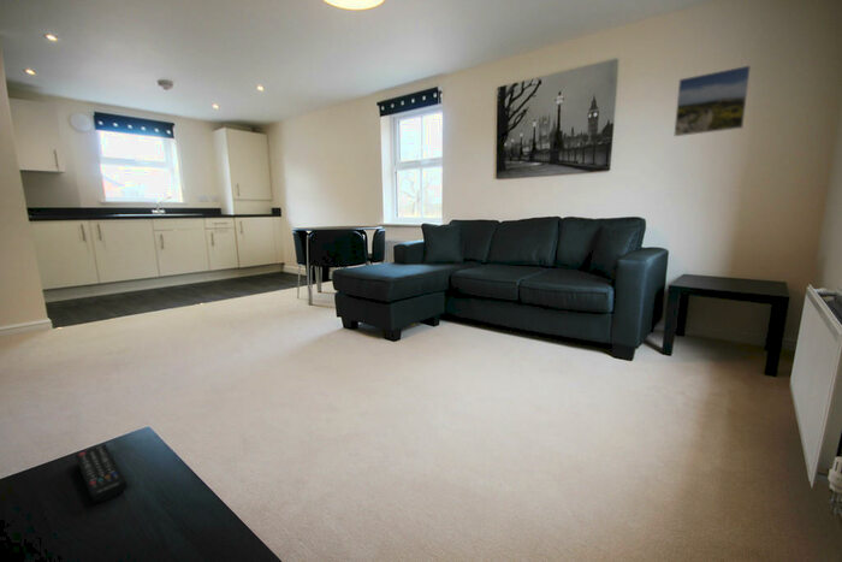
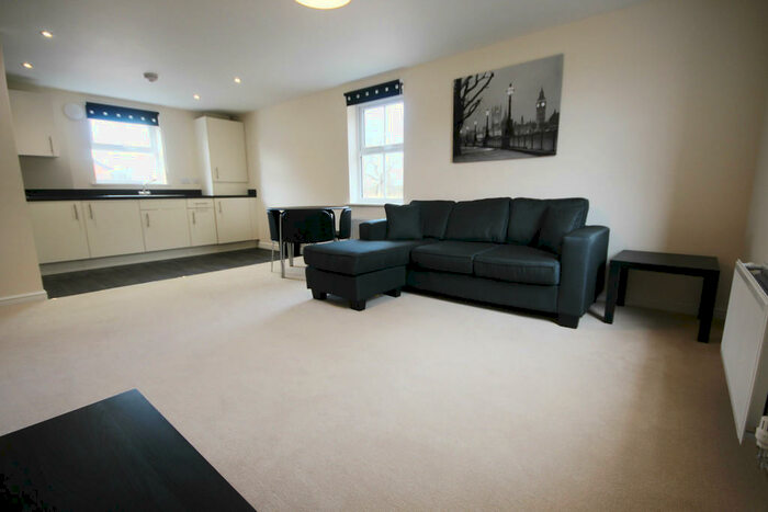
- remote control [73,443,128,503]
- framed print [674,64,752,137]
